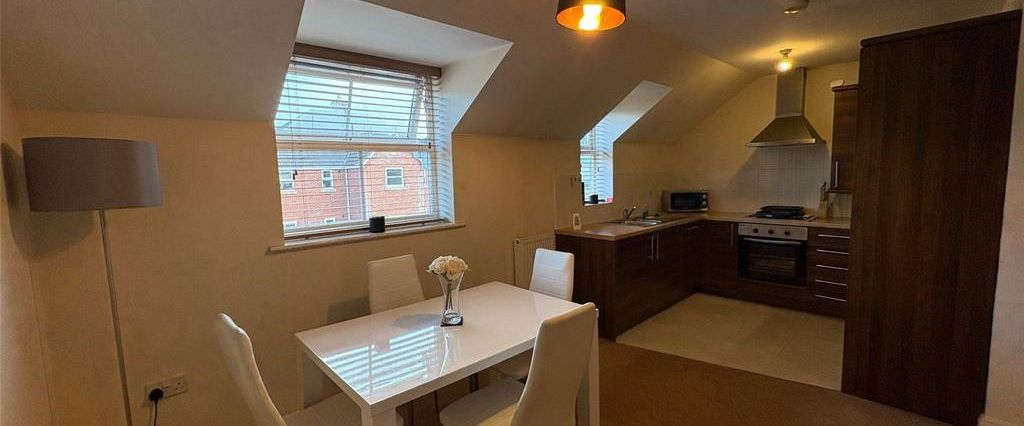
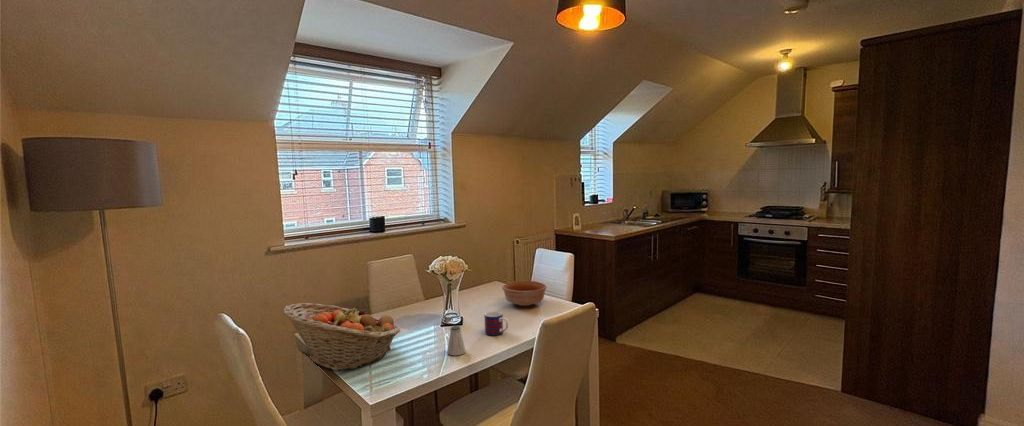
+ saltshaker [446,325,467,356]
+ mug [483,311,509,336]
+ fruit basket [283,302,401,372]
+ bowl [501,280,548,307]
